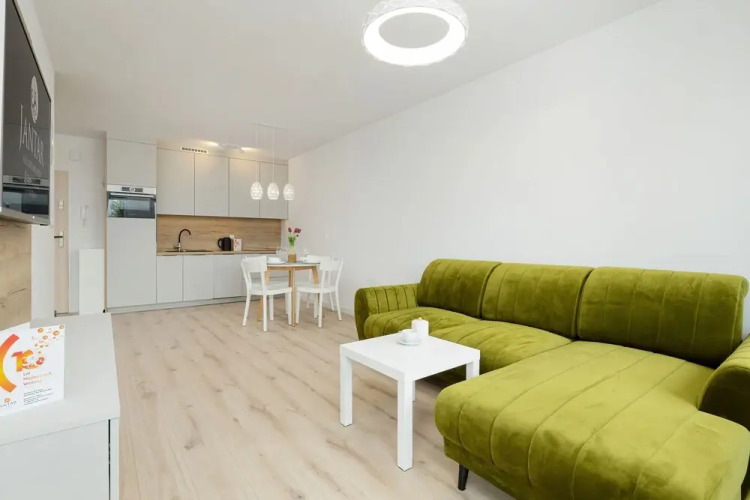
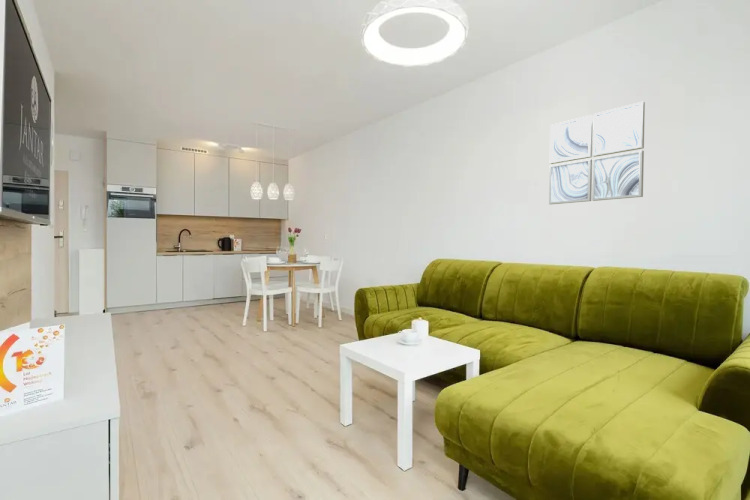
+ wall art [548,101,646,205]
